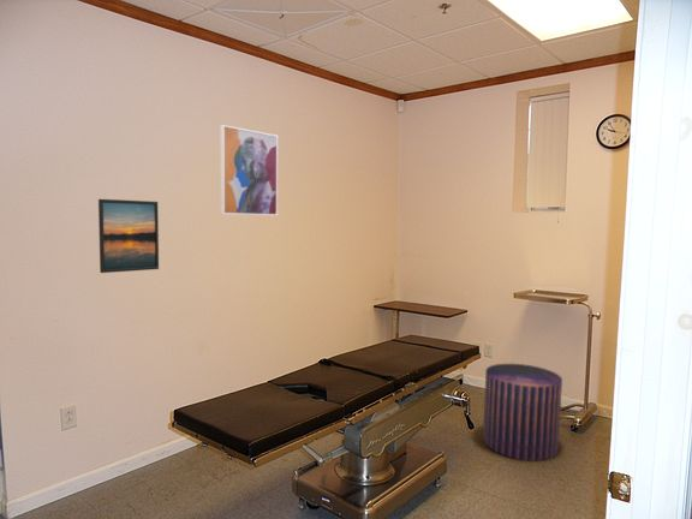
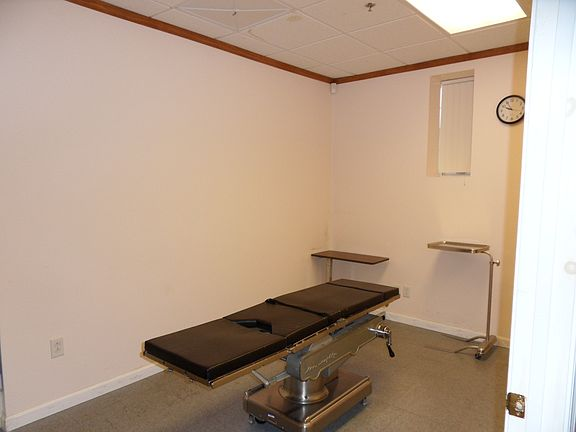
- wall art [219,124,279,216]
- stool [482,363,563,463]
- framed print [97,198,160,274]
